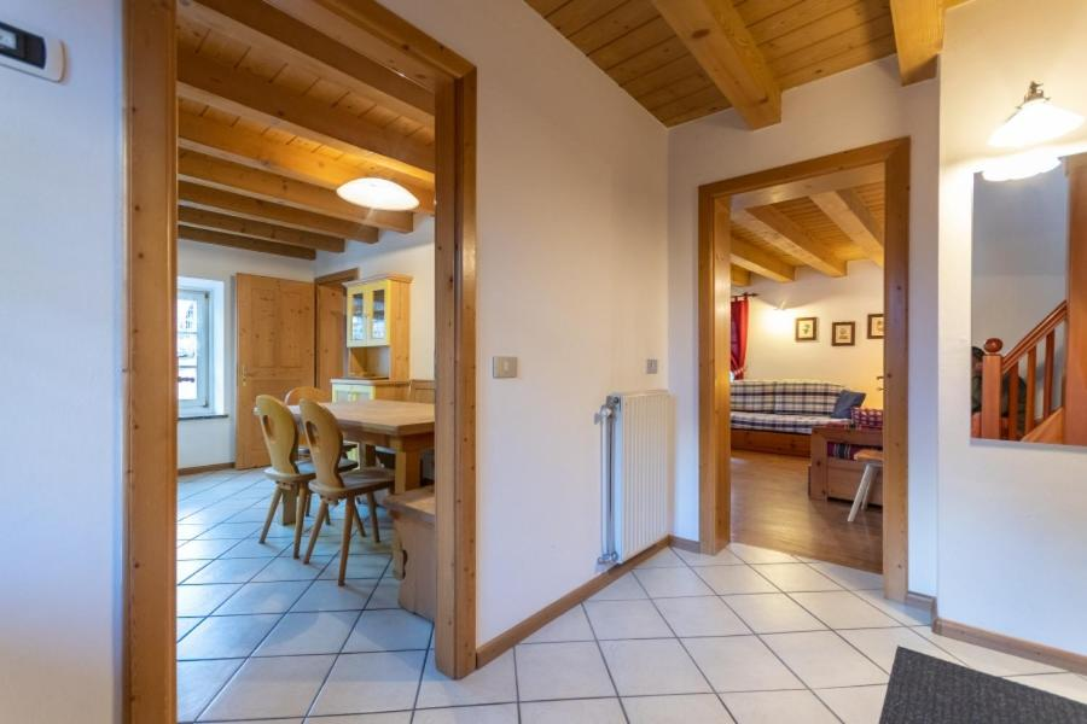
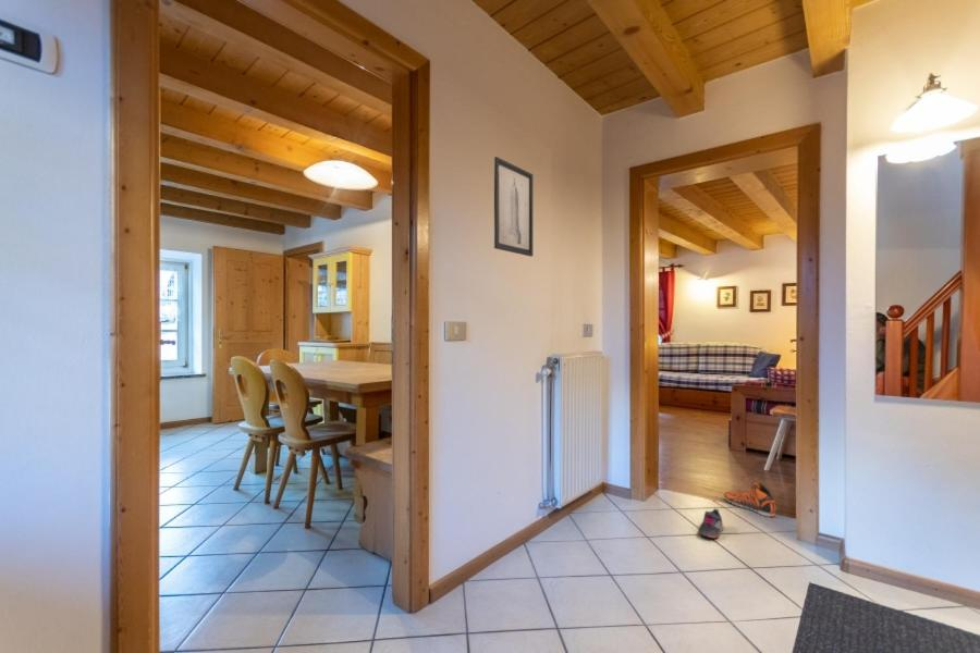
+ sneaker [723,481,776,518]
+ wall art [493,156,534,258]
+ shoe [697,508,724,540]
